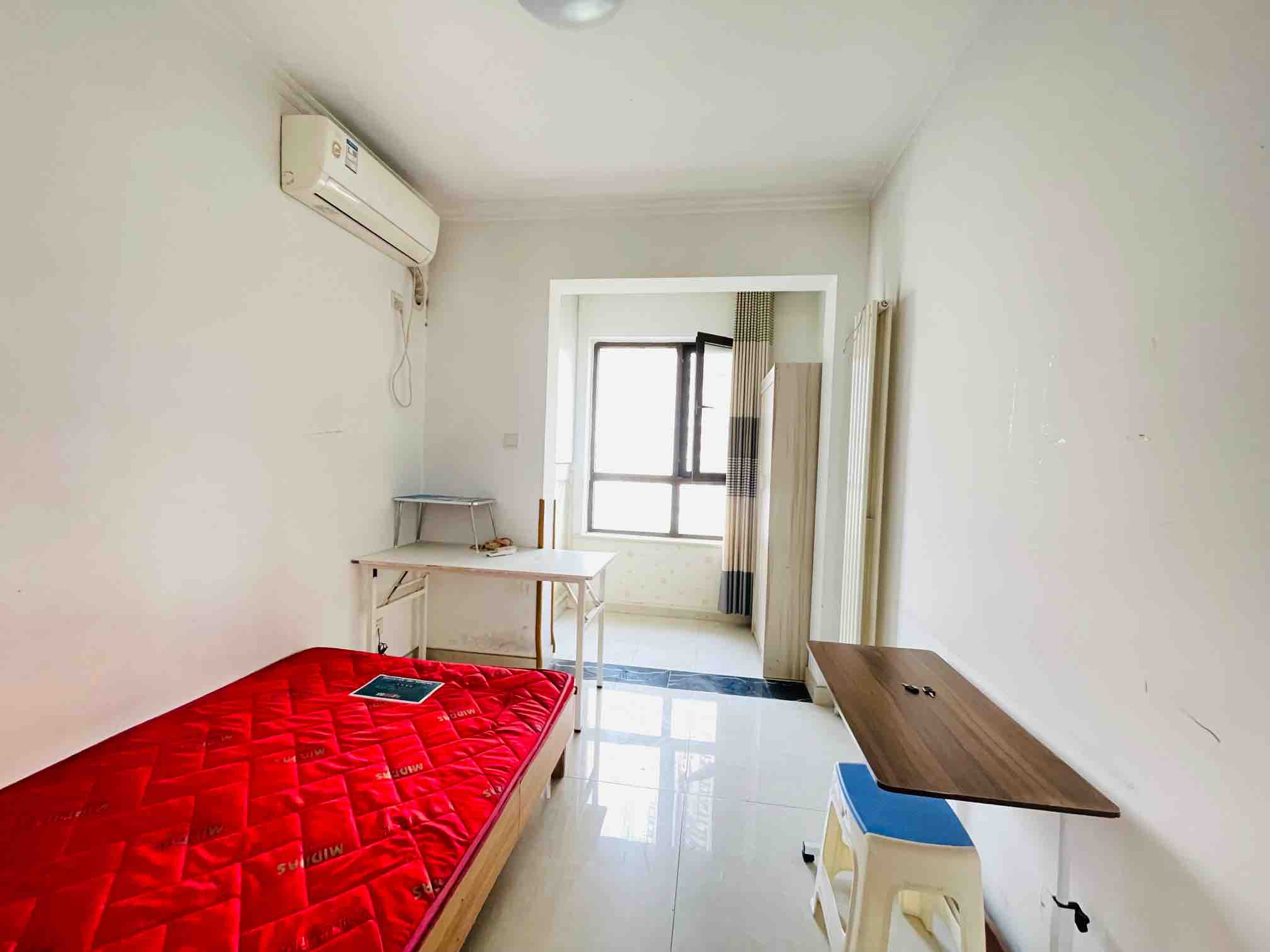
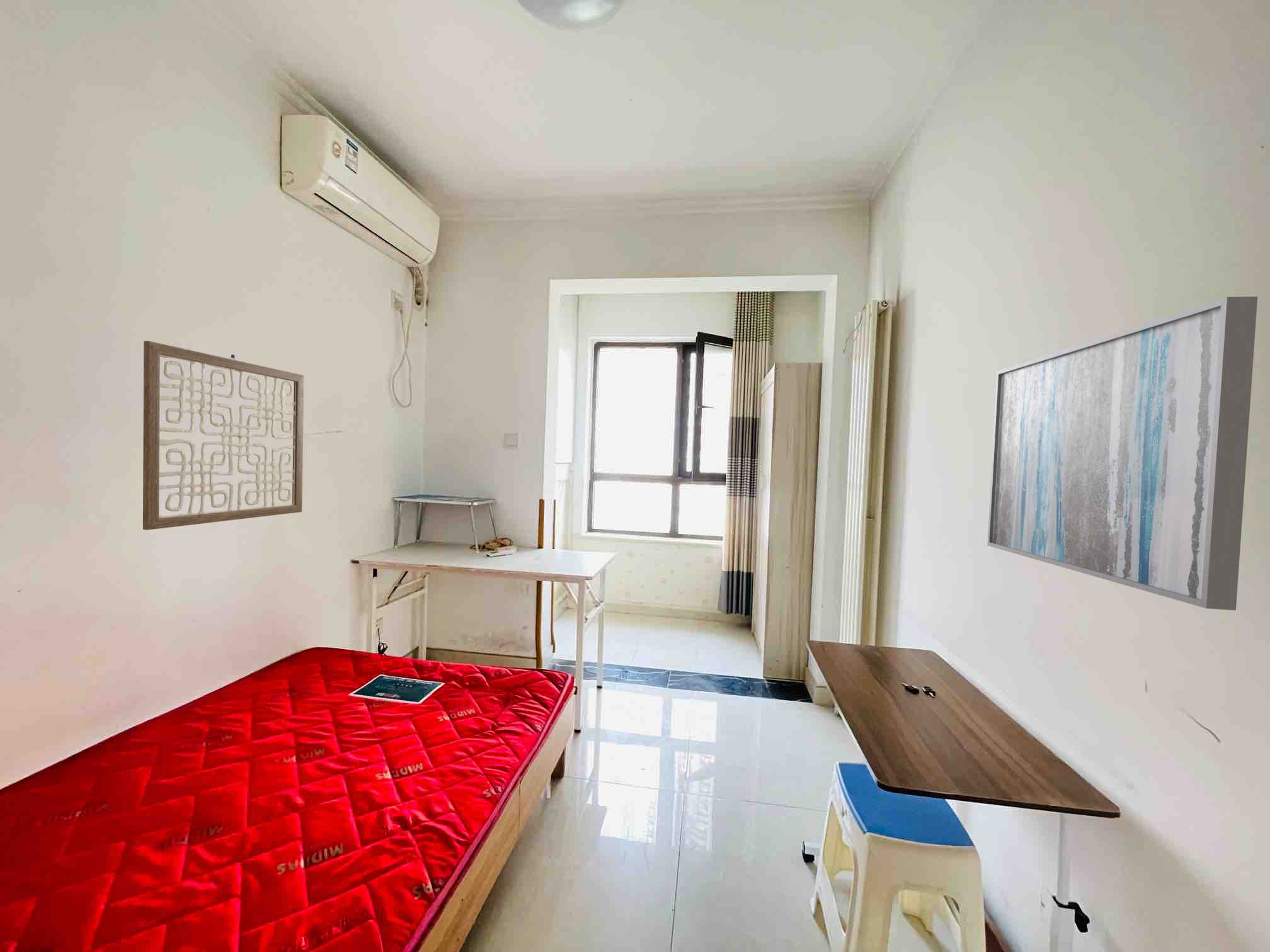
+ wall art [142,341,304,531]
+ wall art [987,296,1258,611]
